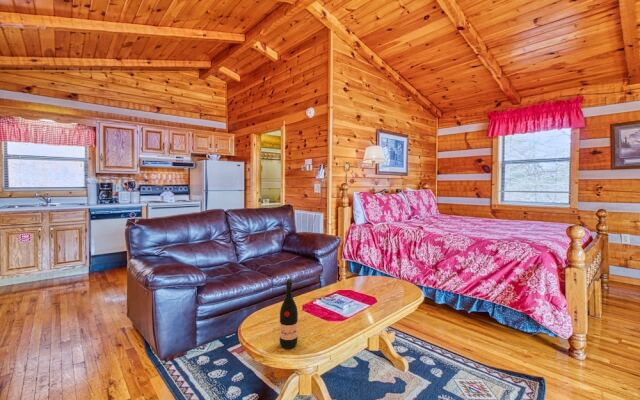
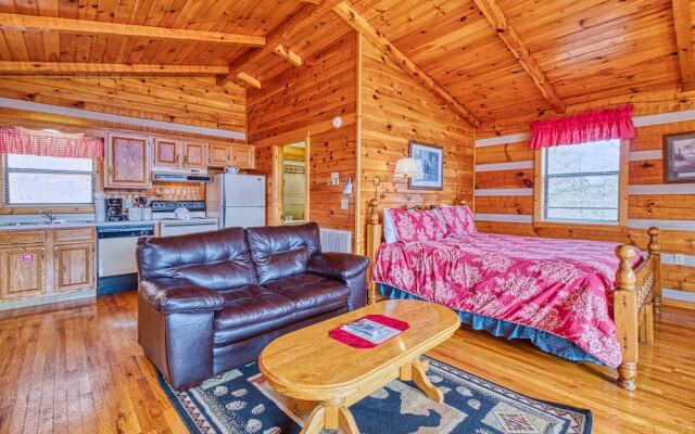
- wine bottle [279,278,299,350]
